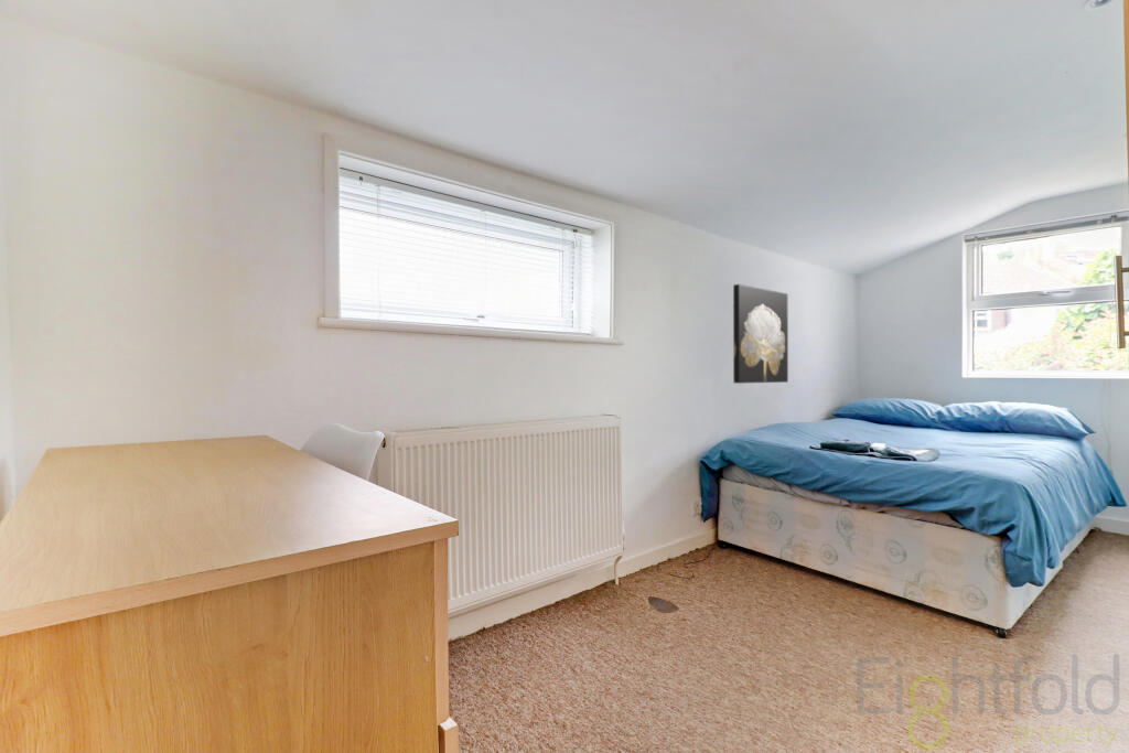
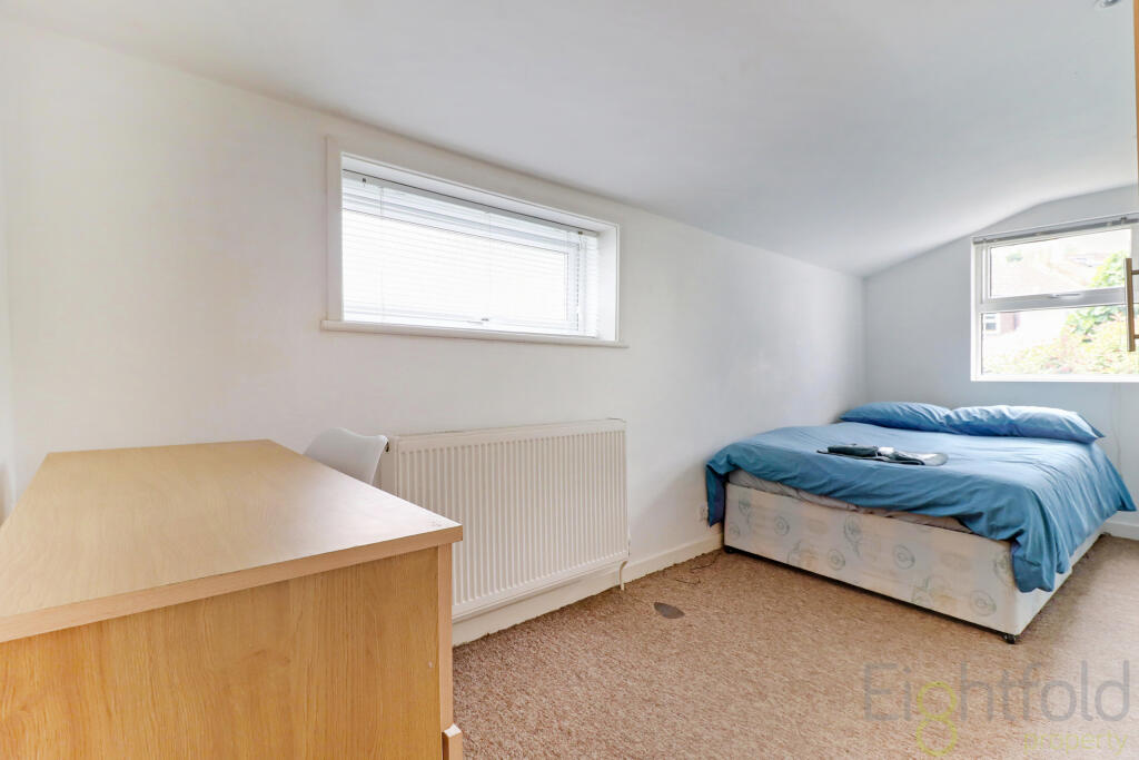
- wall art [732,283,789,385]
